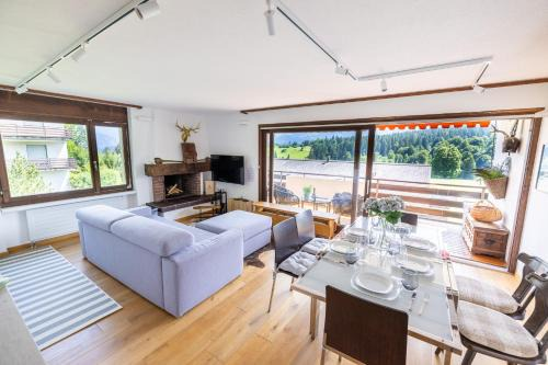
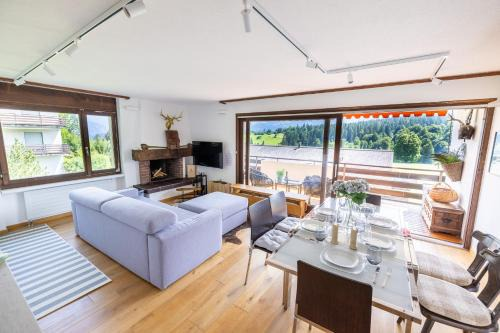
+ candle [330,220,358,251]
